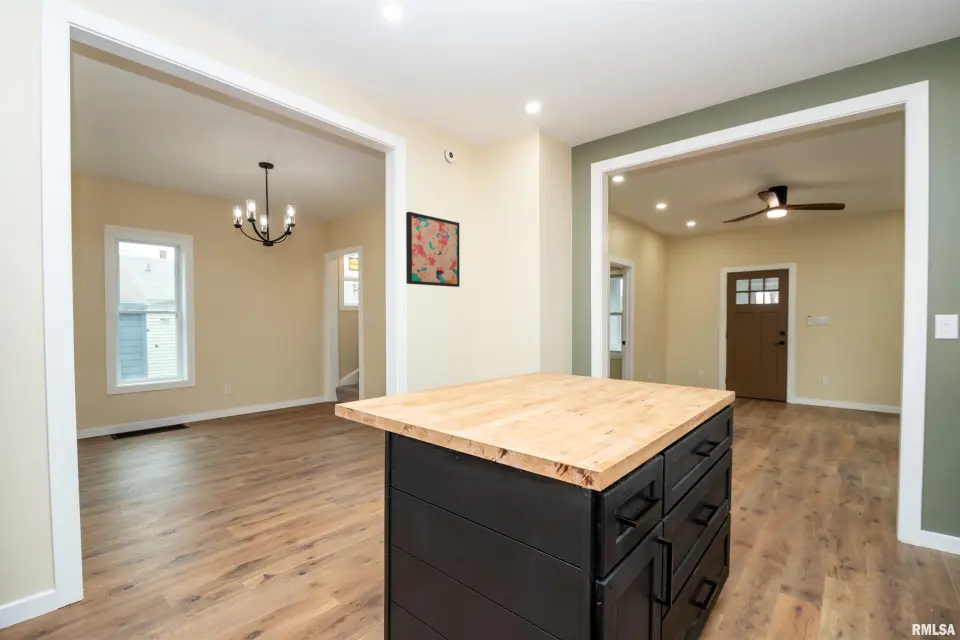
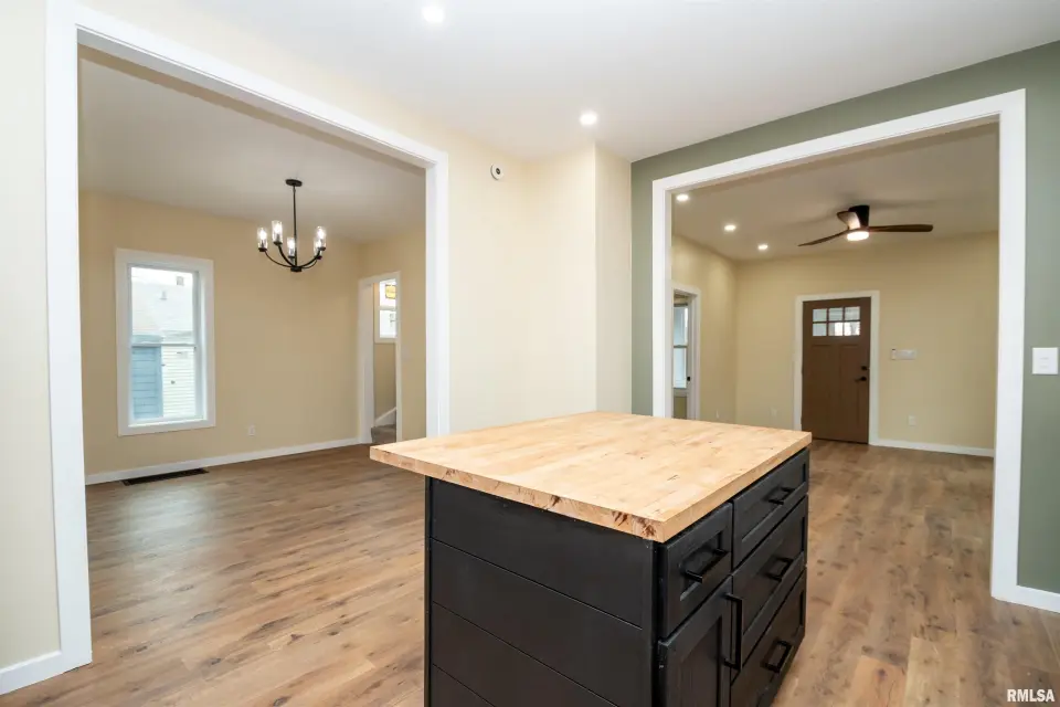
- wall art [405,211,461,288]
